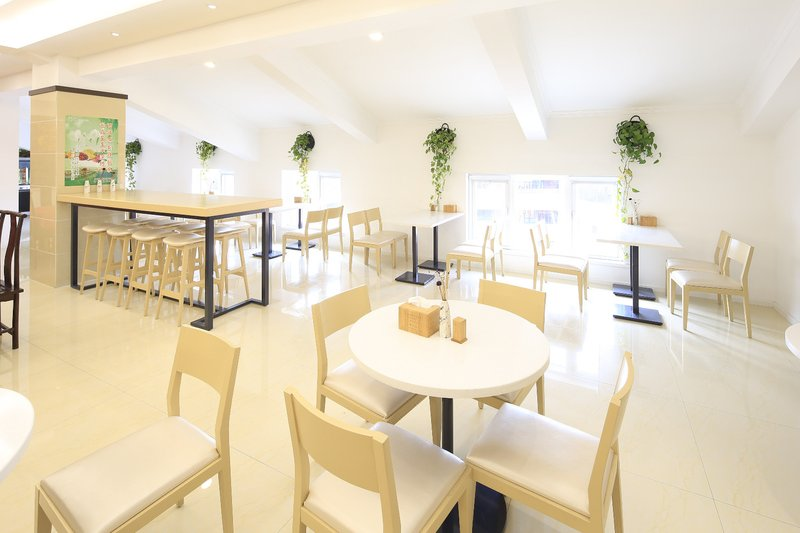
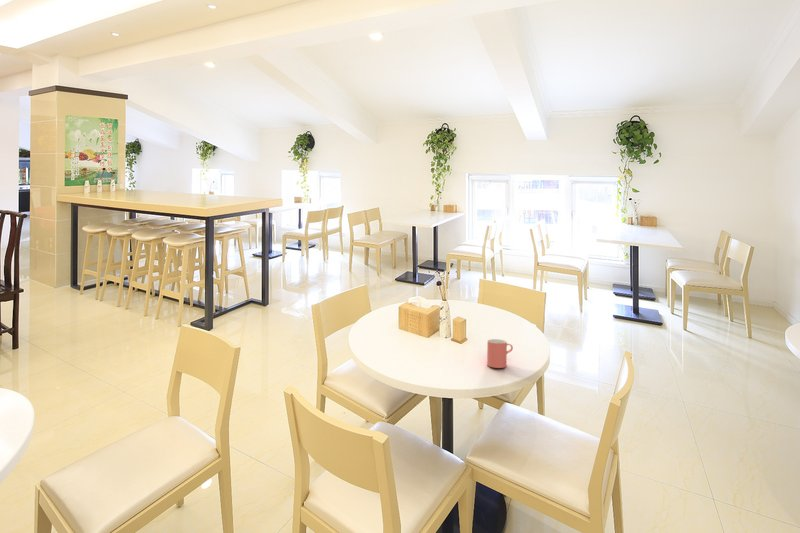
+ cup [486,338,514,369]
